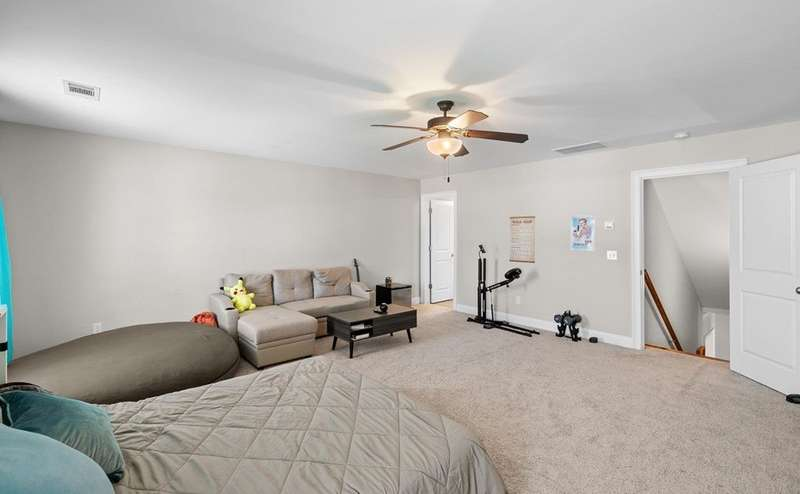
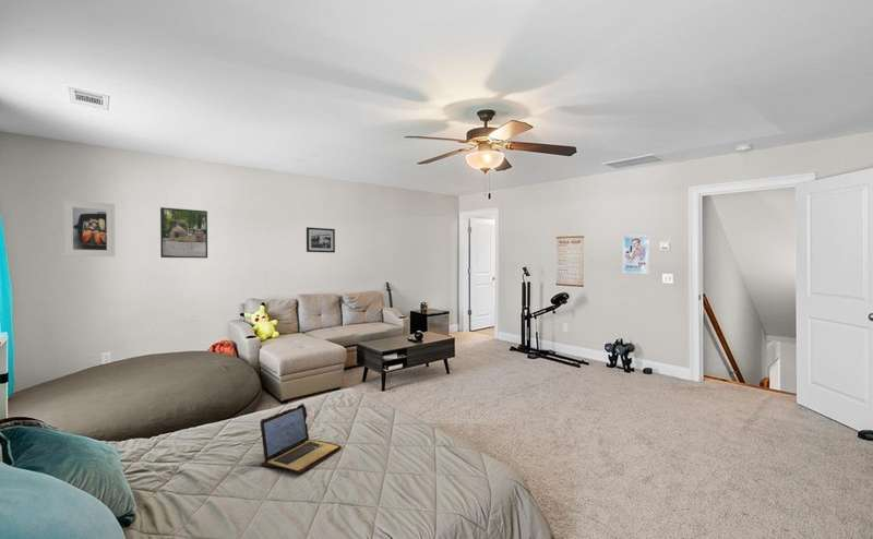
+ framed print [159,206,208,259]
+ laptop [259,403,343,474]
+ picture frame [306,226,336,253]
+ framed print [62,199,116,257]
